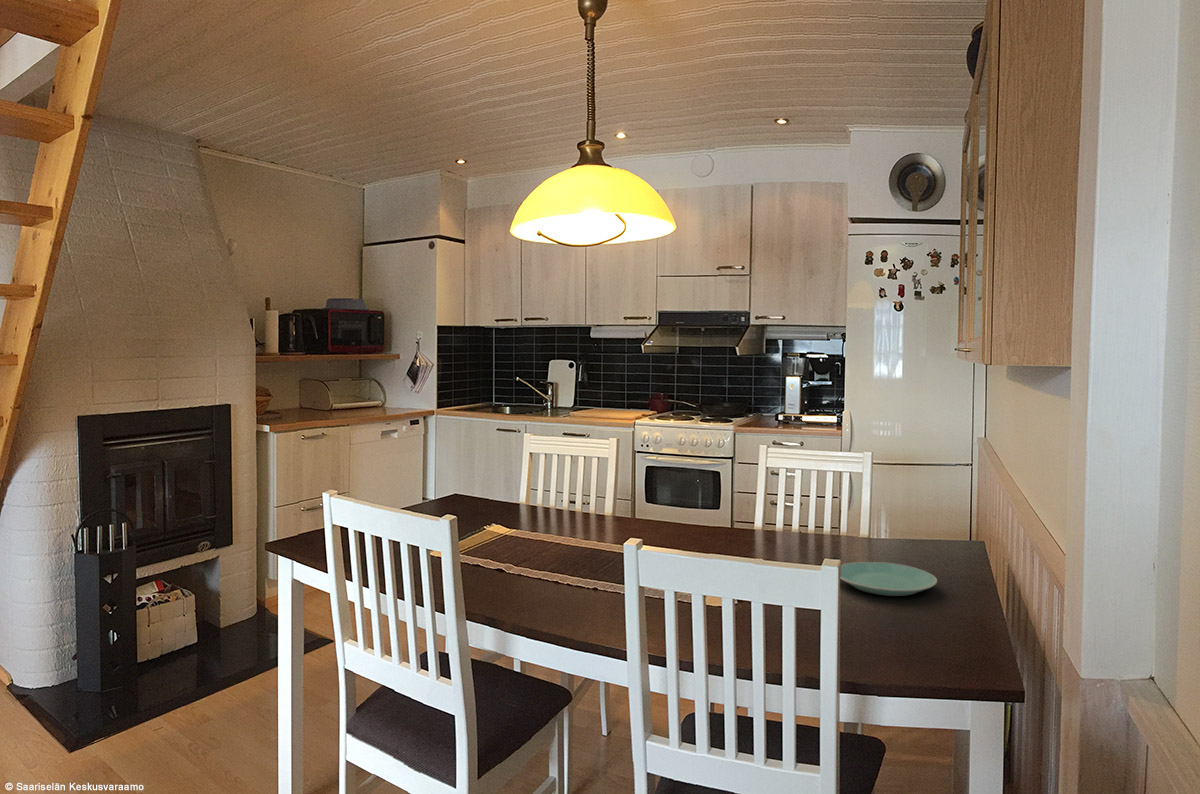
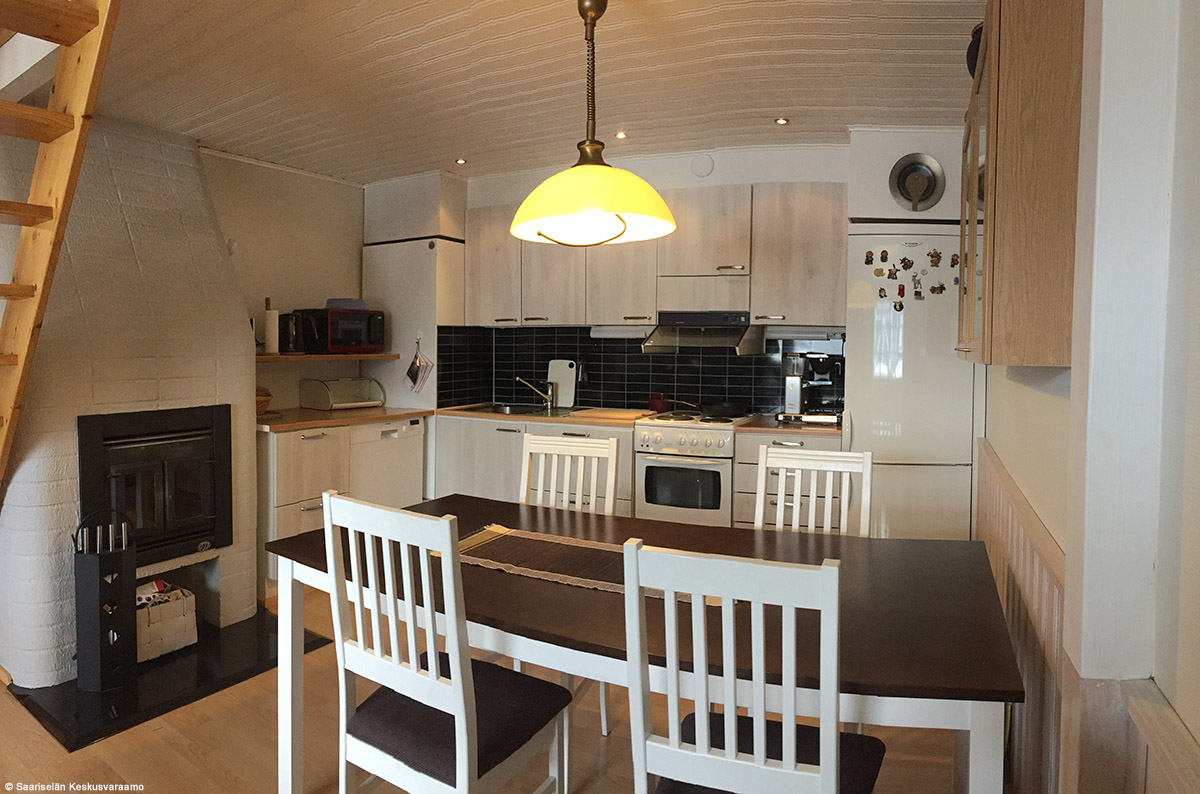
- plate [839,561,938,597]
